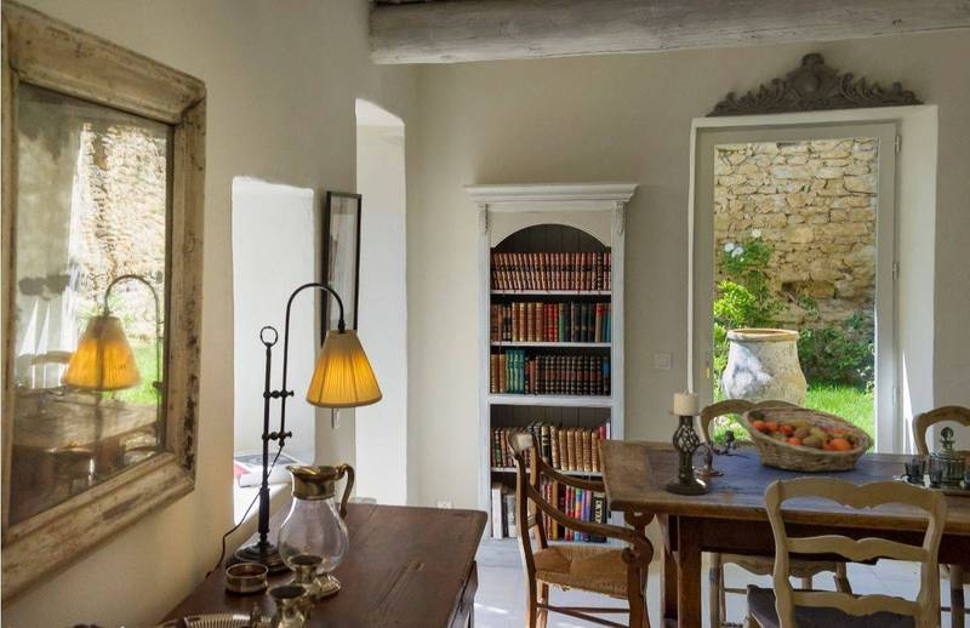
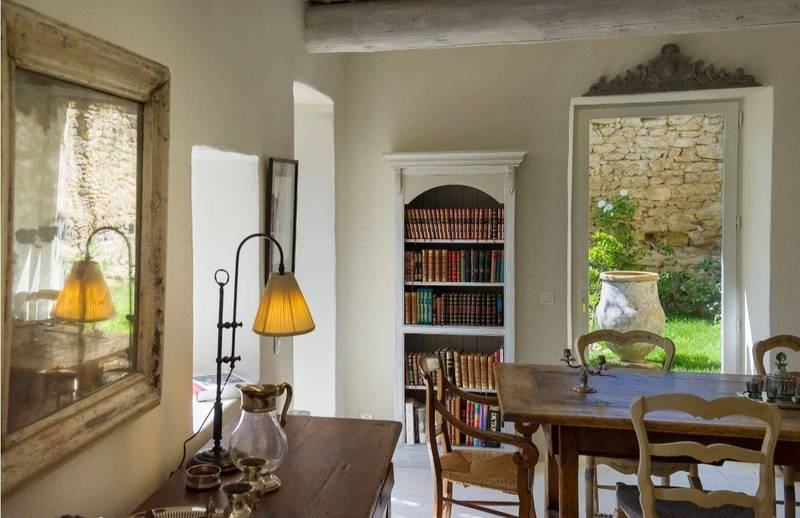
- fruit basket [741,406,874,473]
- candle holder [663,389,709,496]
